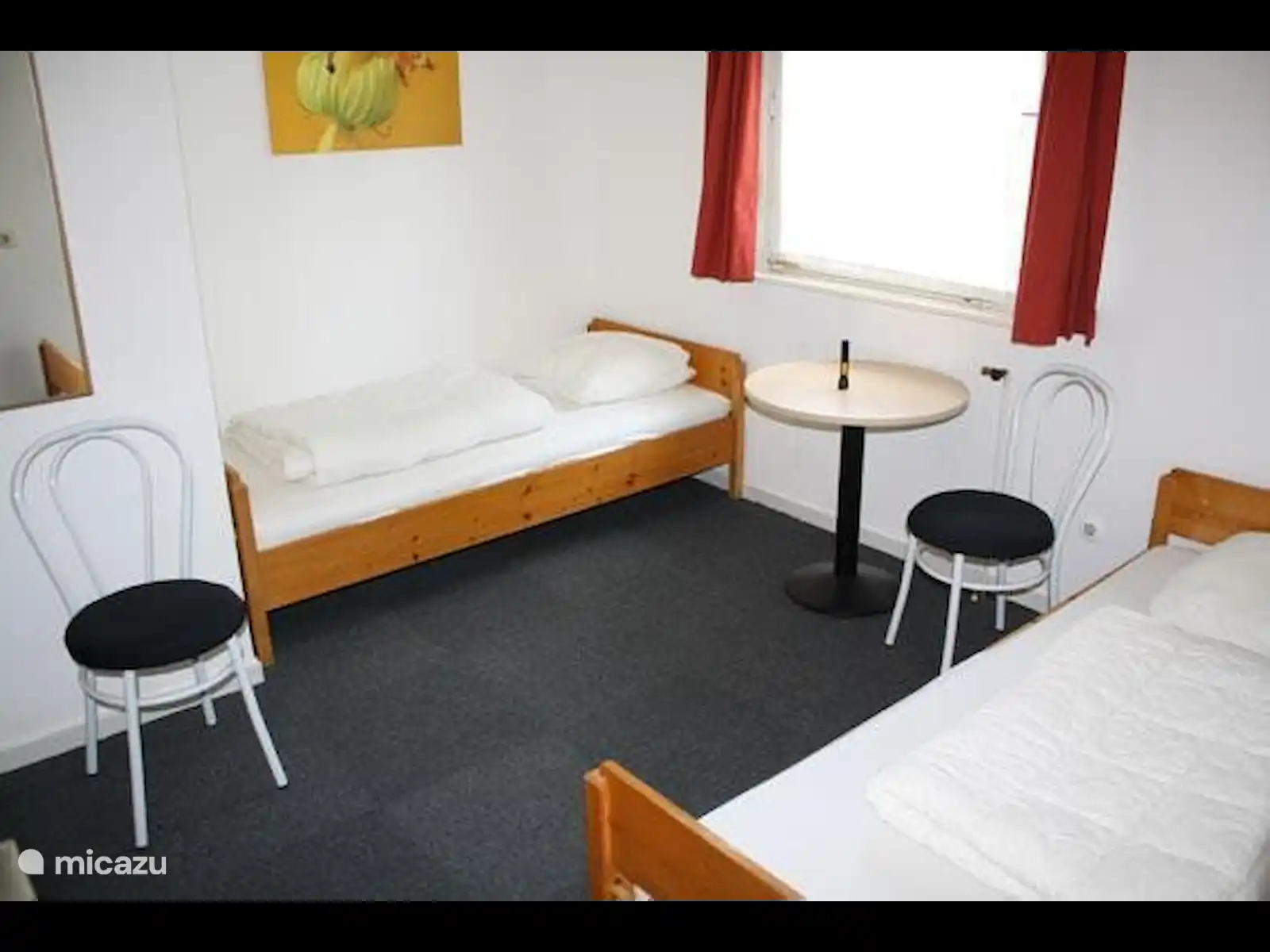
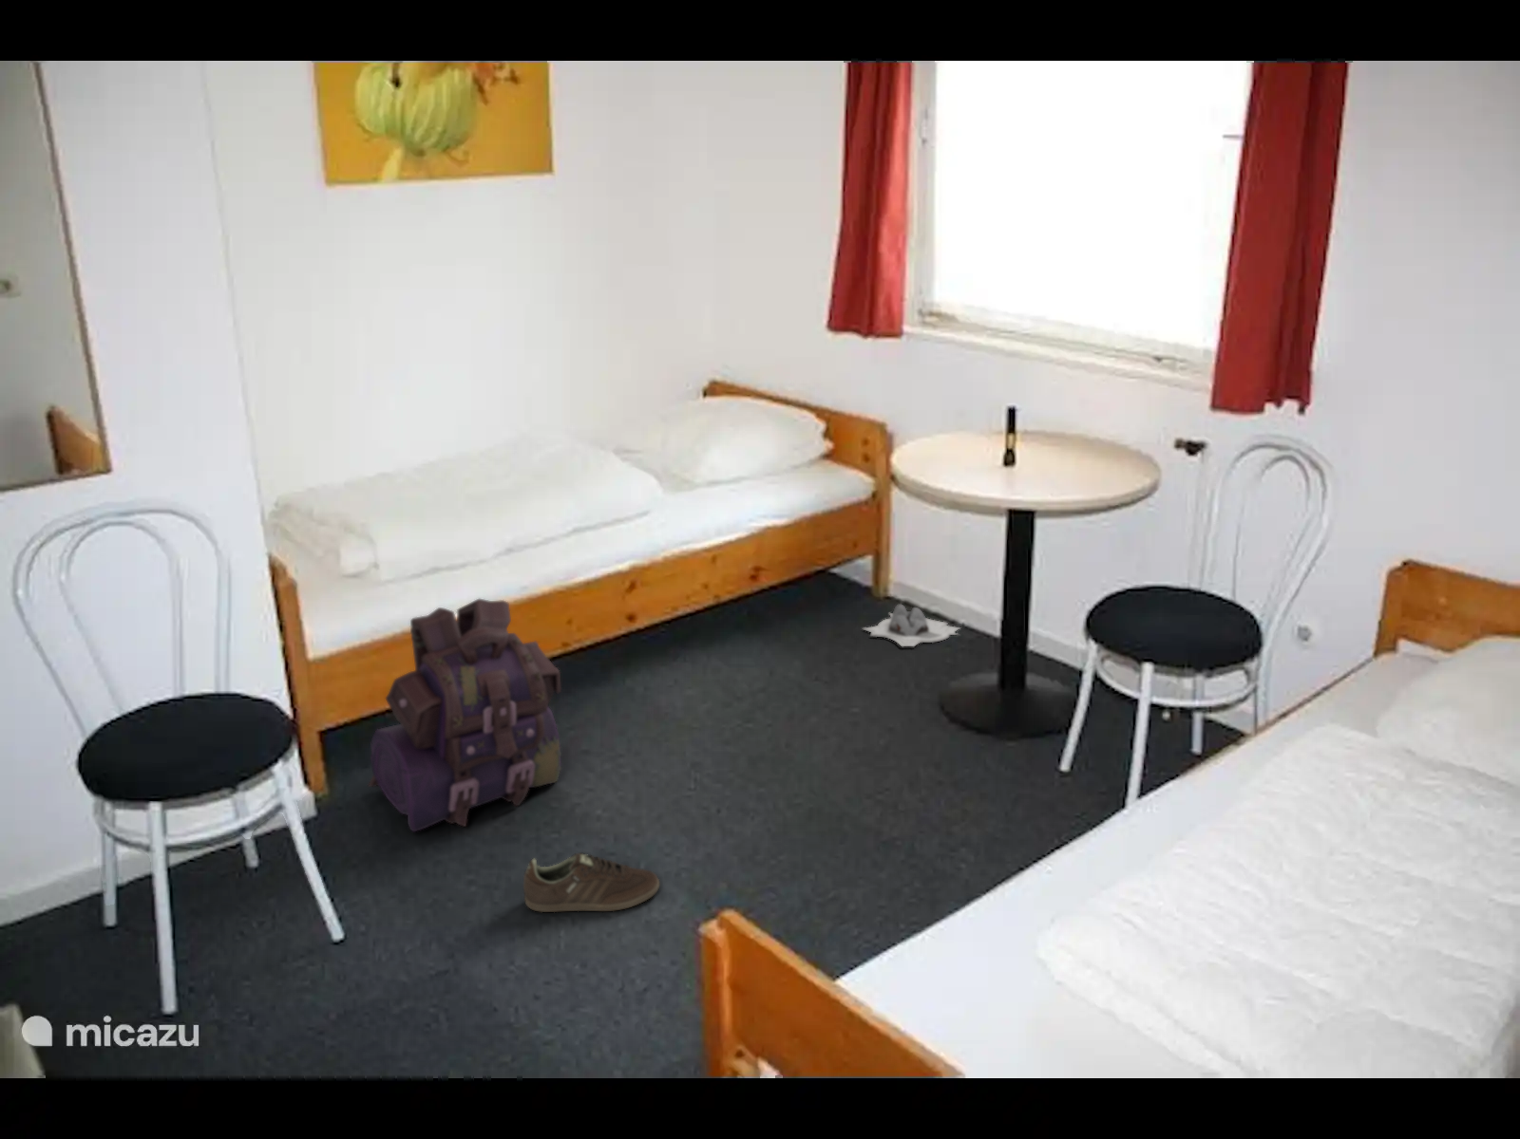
+ slippers [861,604,962,647]
+ backpack [366,597,563,833]
+ sneaker [523,852,661,913]
